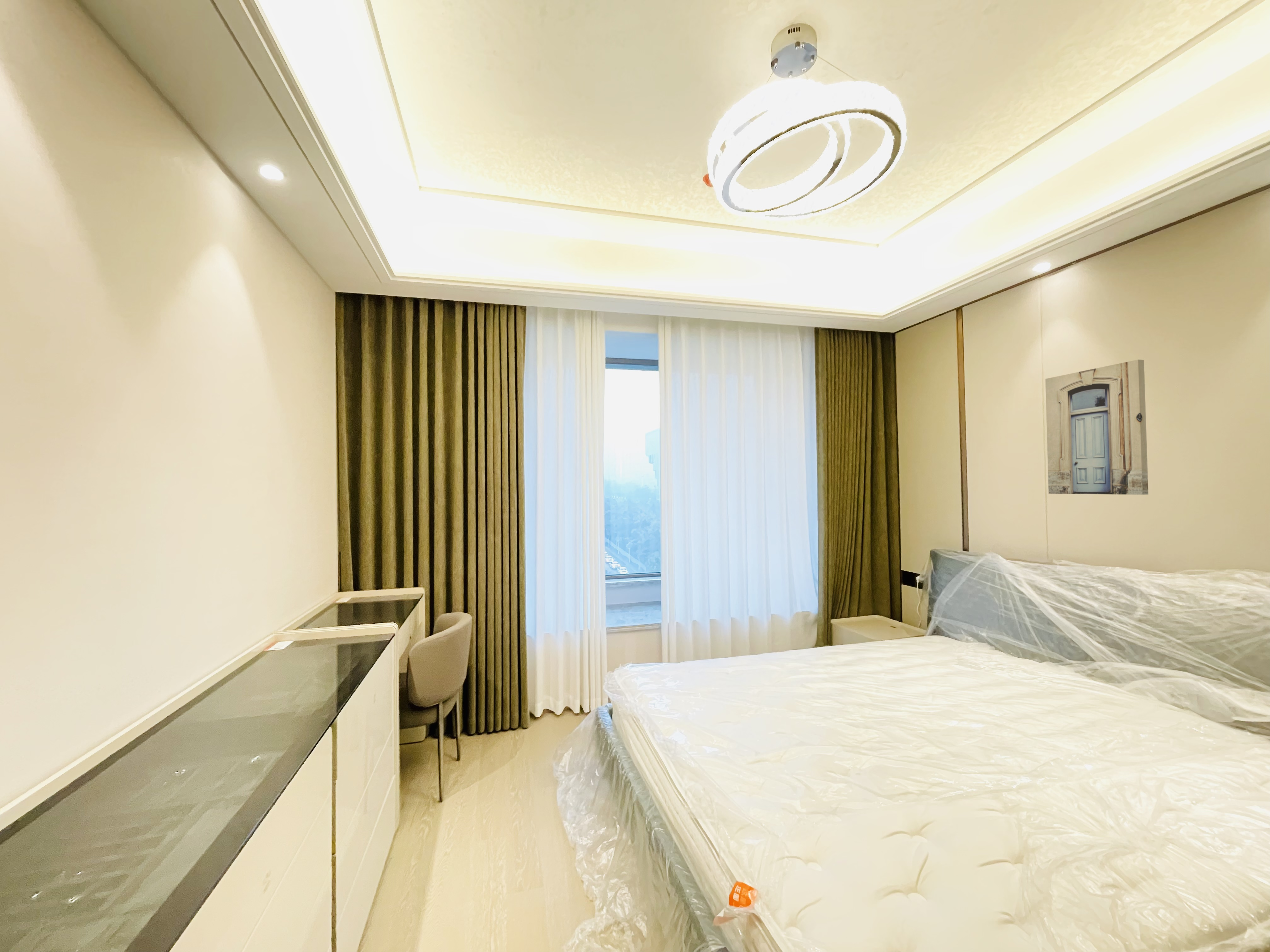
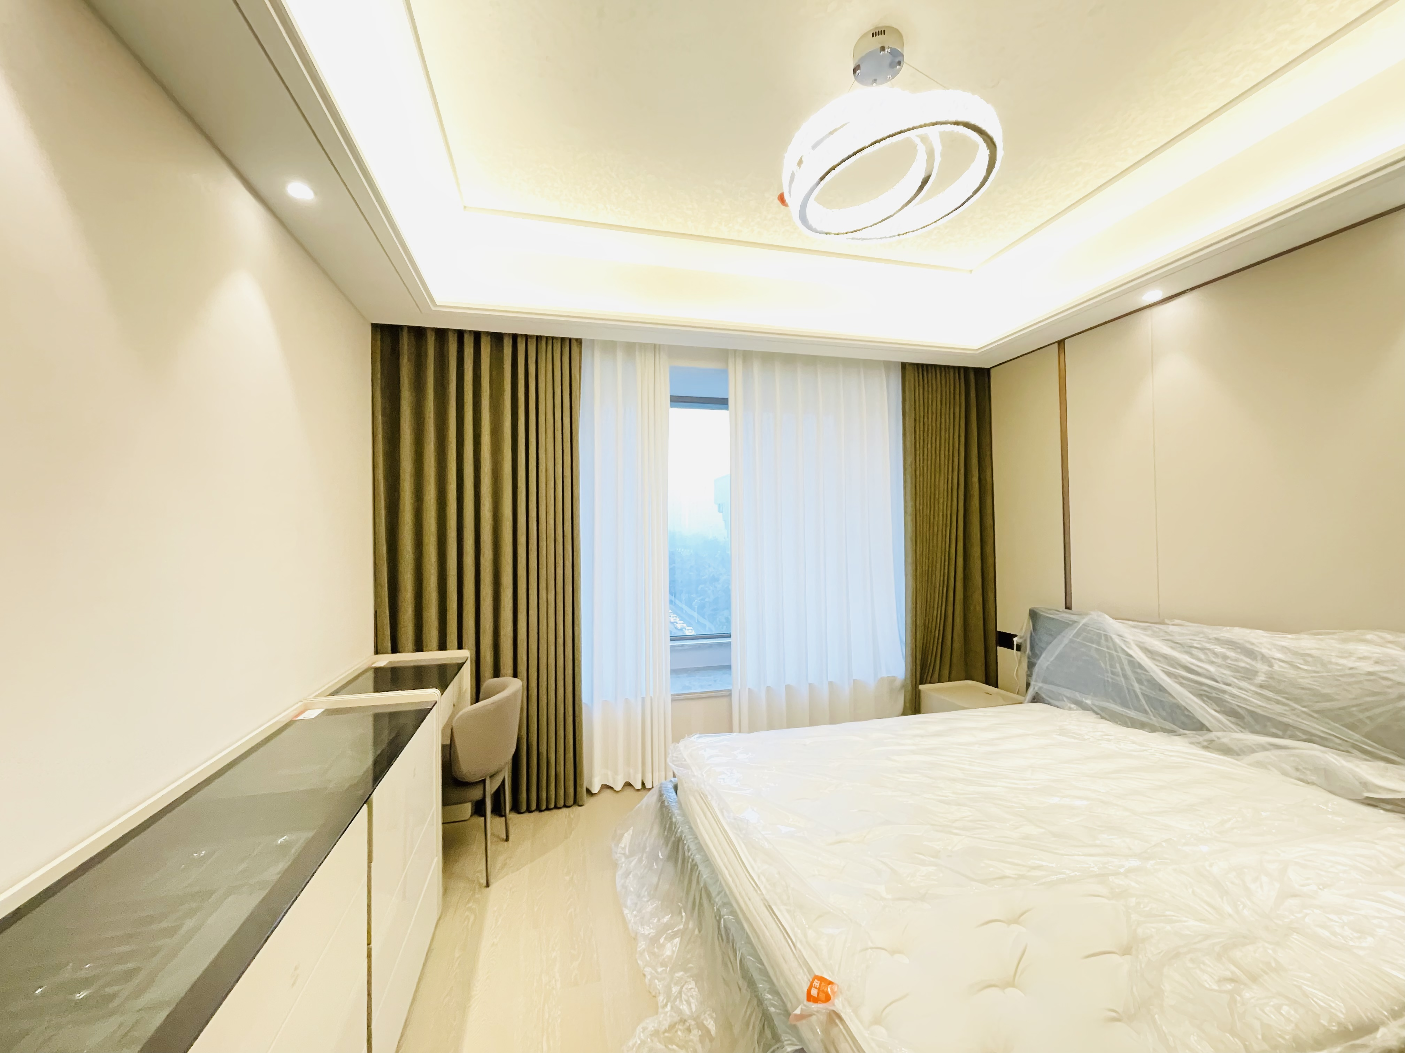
- wall art [1045,359,1149,495]
